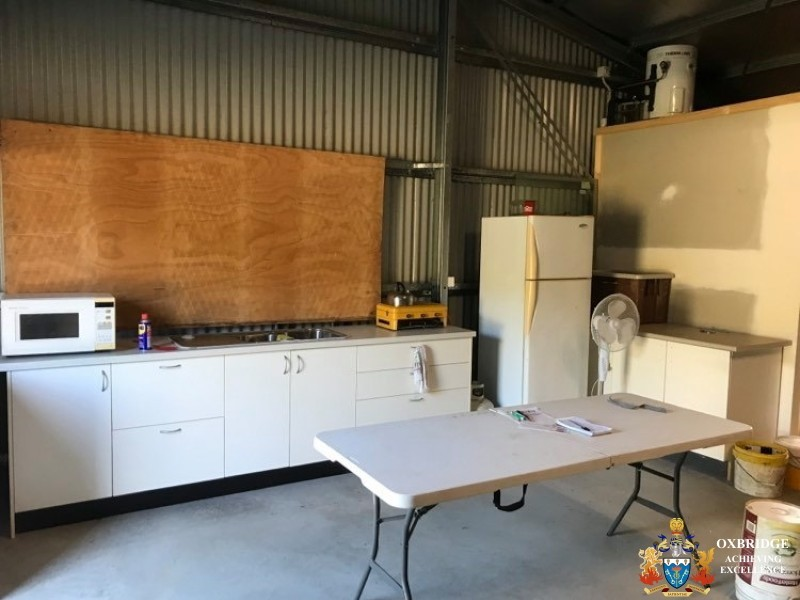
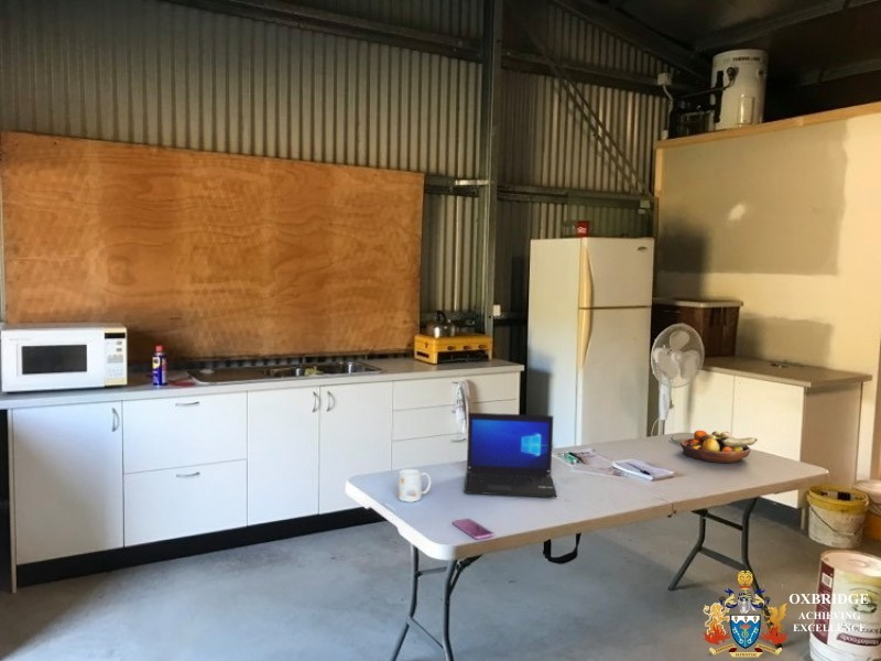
+ smartphone [452,518,496,540]
+ laptop [464,412,558,498]
+ mug [396,468,432,502]
+ fruit bowl [679,430,759,464]
